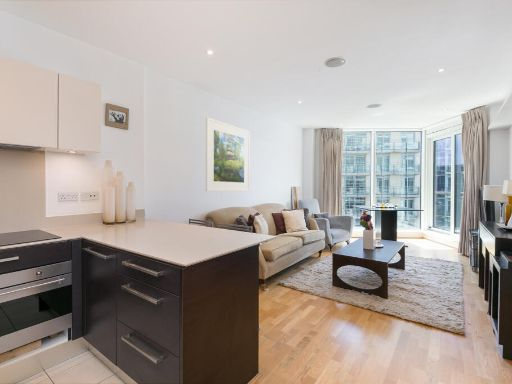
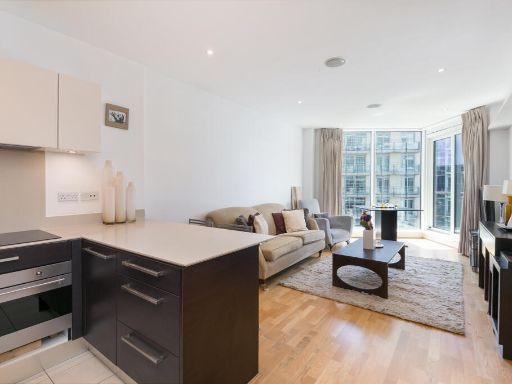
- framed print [205,117,251,192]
